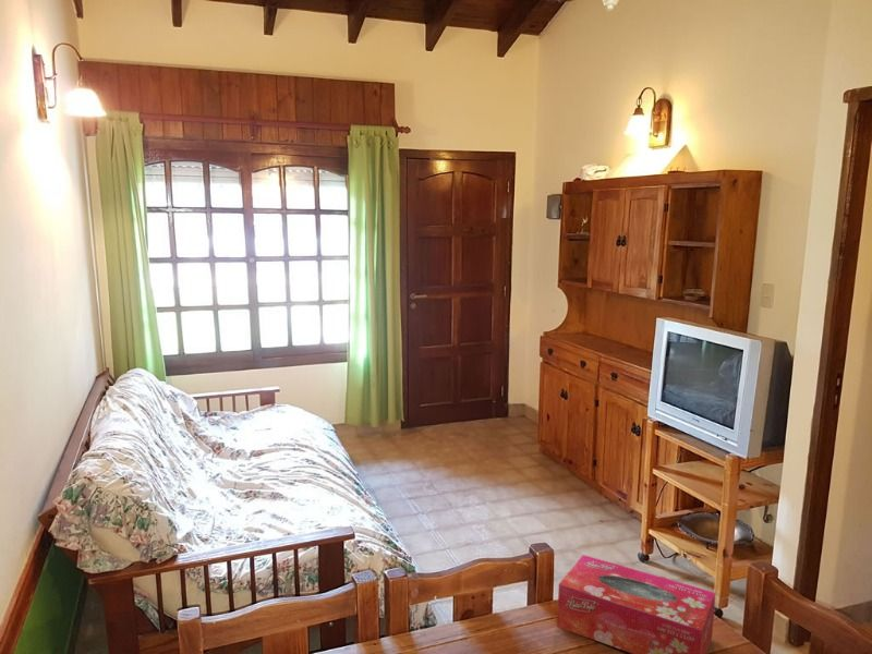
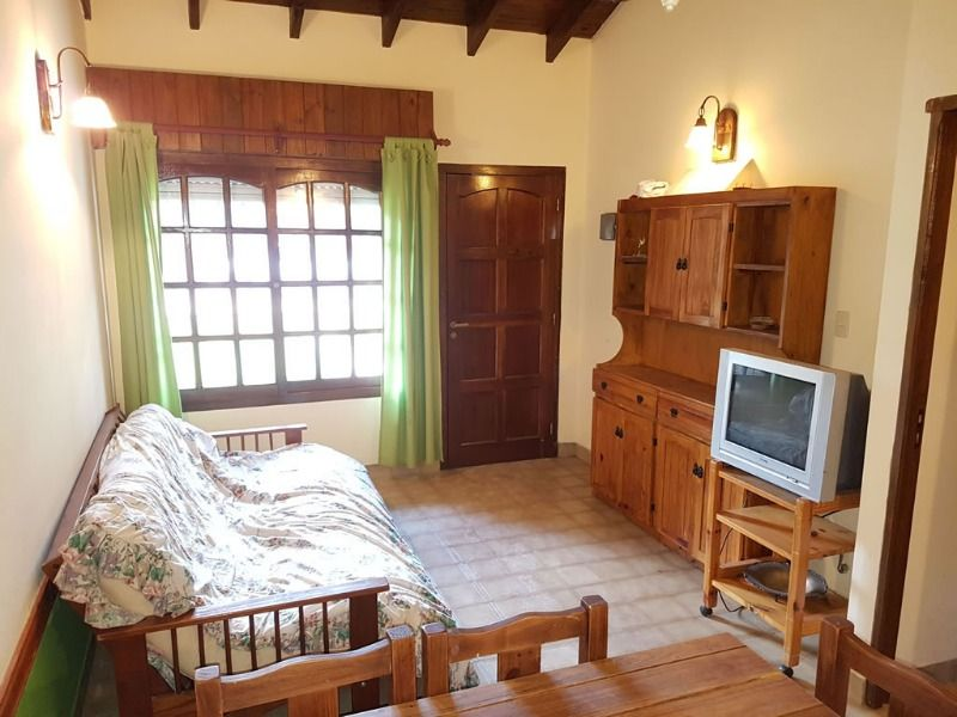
- tissue box [556,554,716,654]
